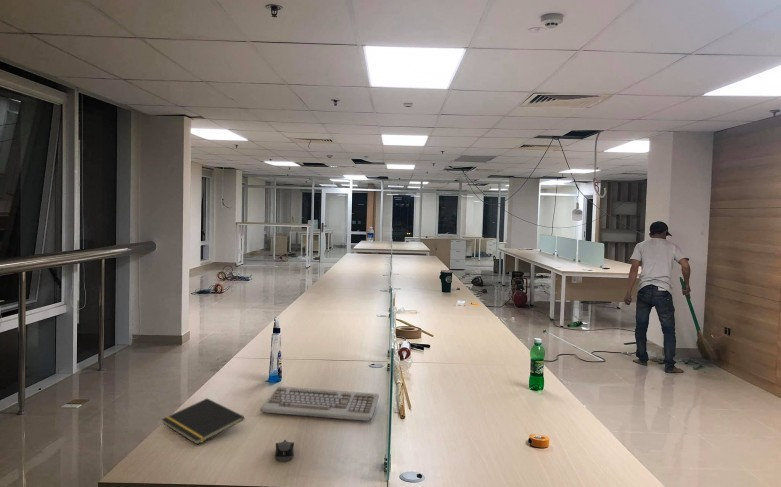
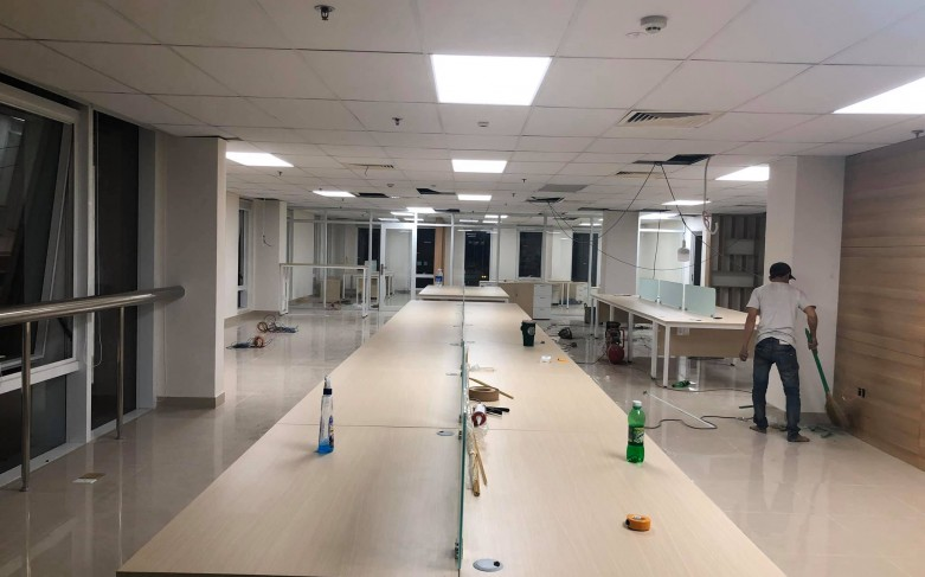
- computer mouse [274,439,295,462]
- keyboard [259,385,380,422]
- notepad [161,397,245,445]
